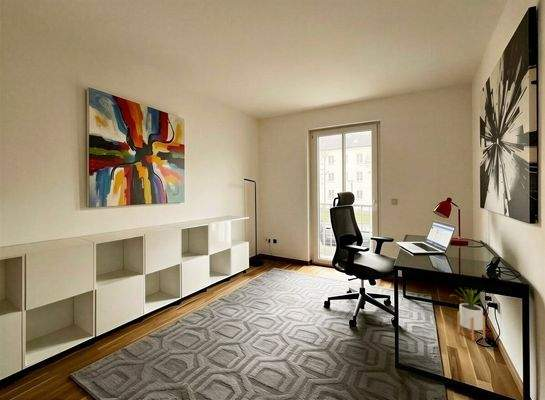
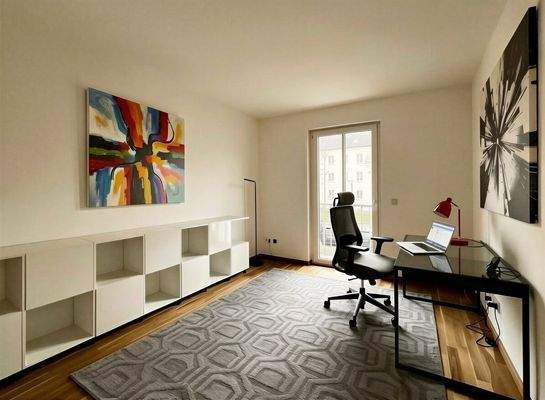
- house plant [449,287,497,341]
